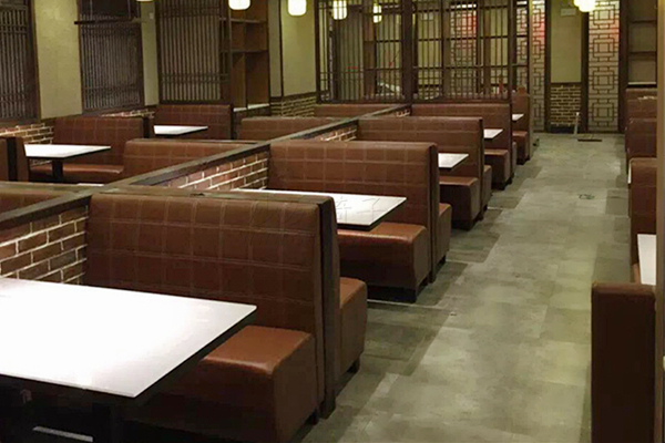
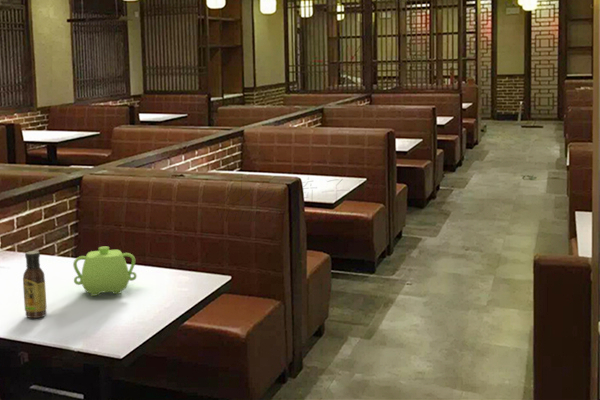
+ teapot [72,246,138,297]
+ sauce bottle [22,250,48,319]
